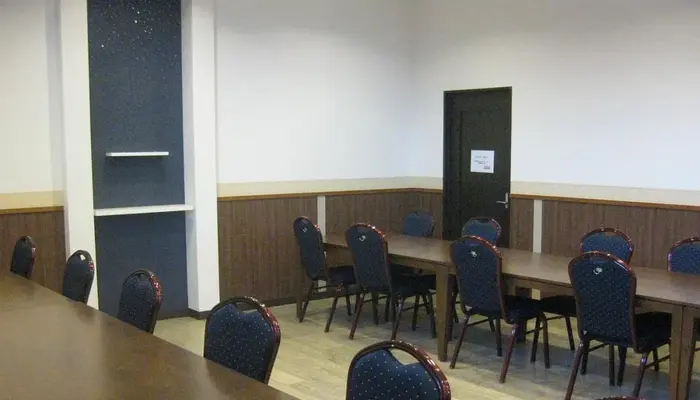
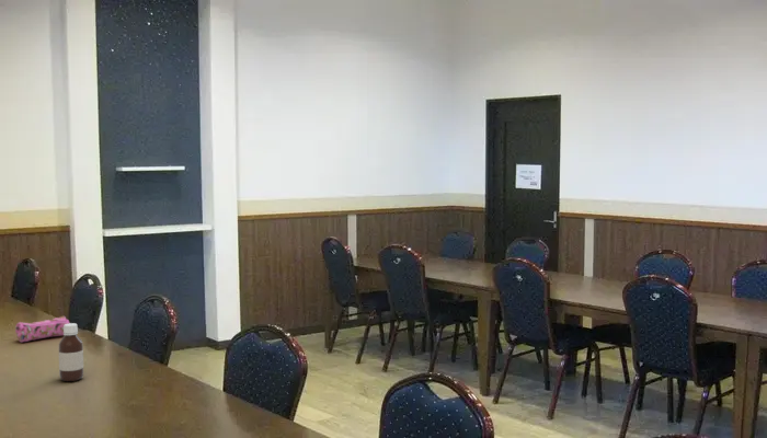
+ pencil case [14,315,70,344]
+ bottle [58,322,84,382]
